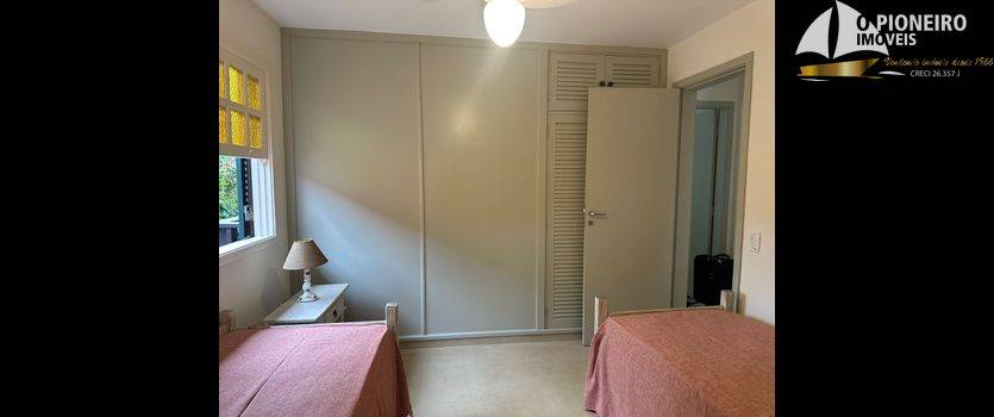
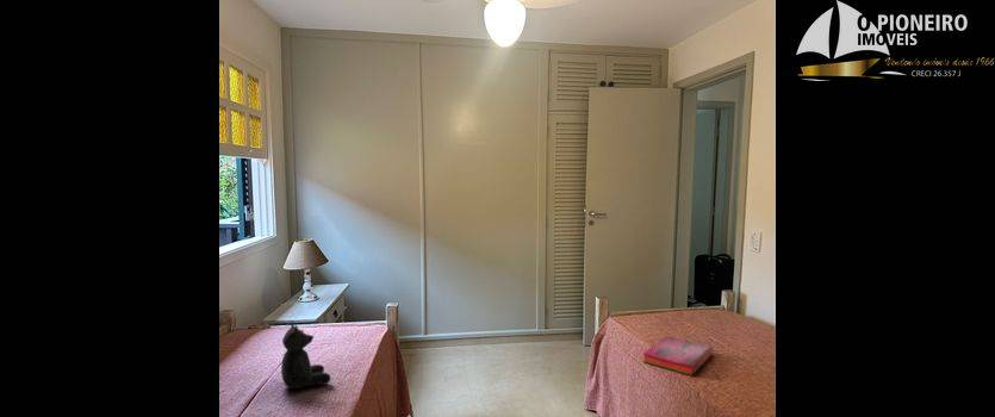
+ teddy bear [280,319,331,390]
+ hardback book [642,335,714,376]
